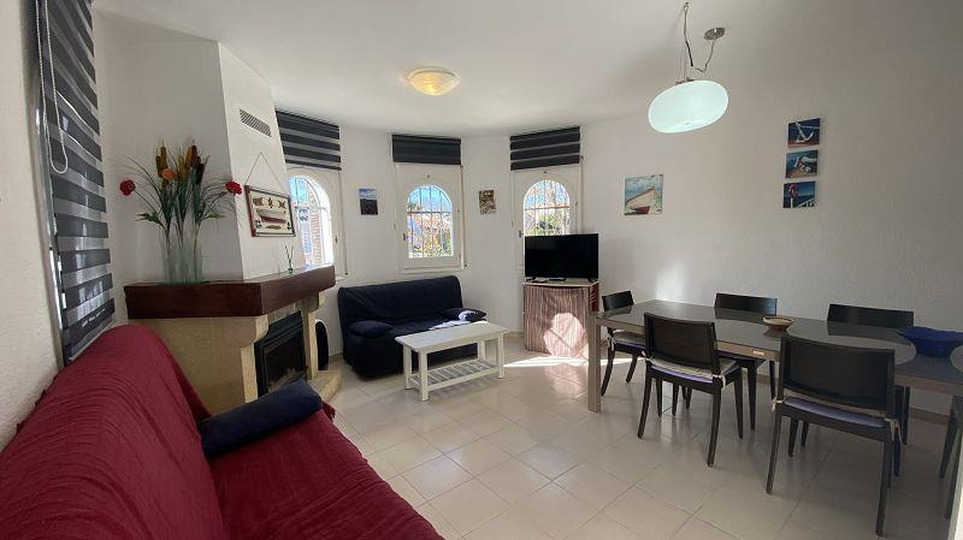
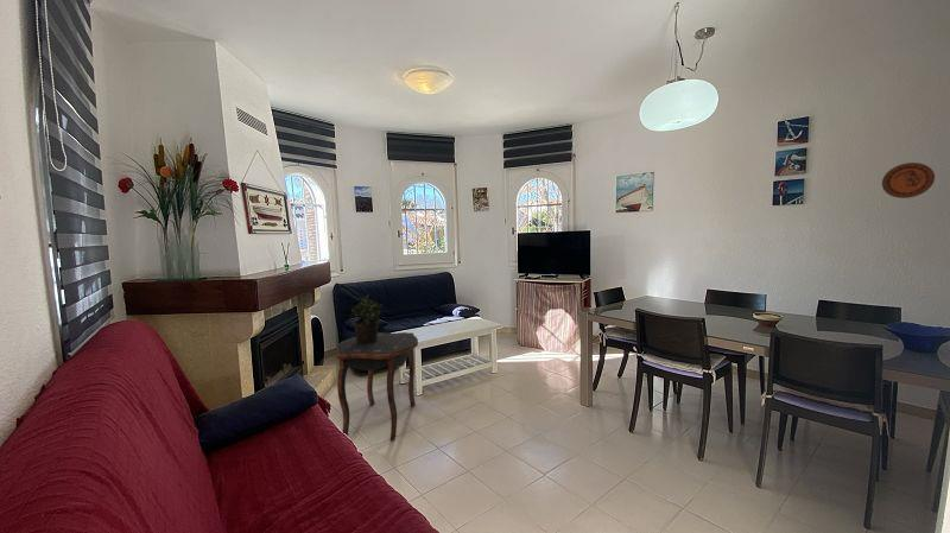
+ side table [335,331,419,442]
+ potted plant [349,293,384,344]
+ decorative plate [881,161,936,199]
